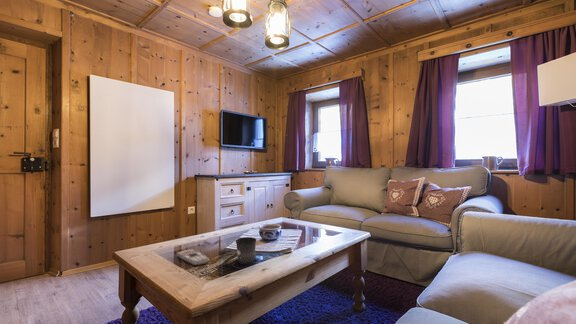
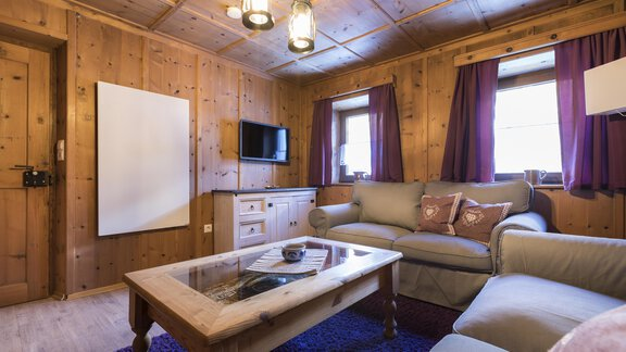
- remote control [176,248,210,267]
- mug [235,236,257,266]
